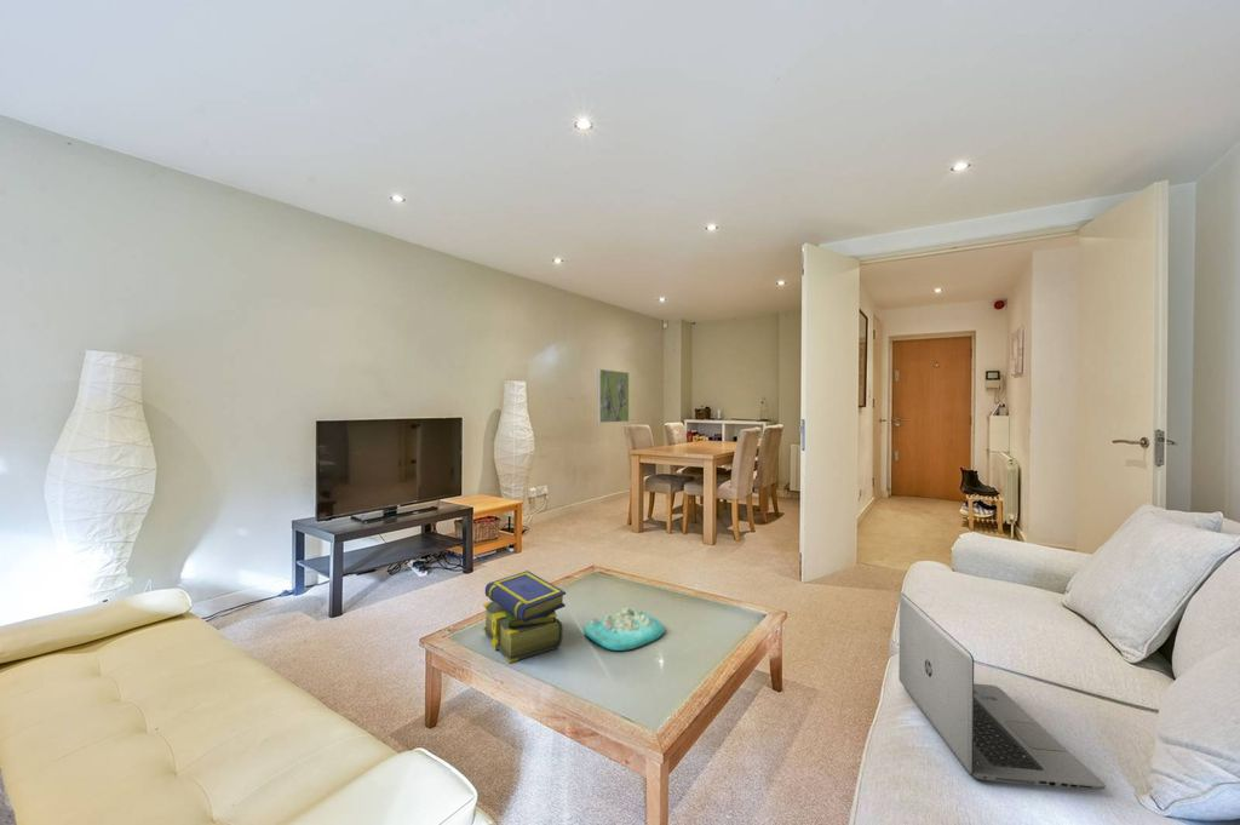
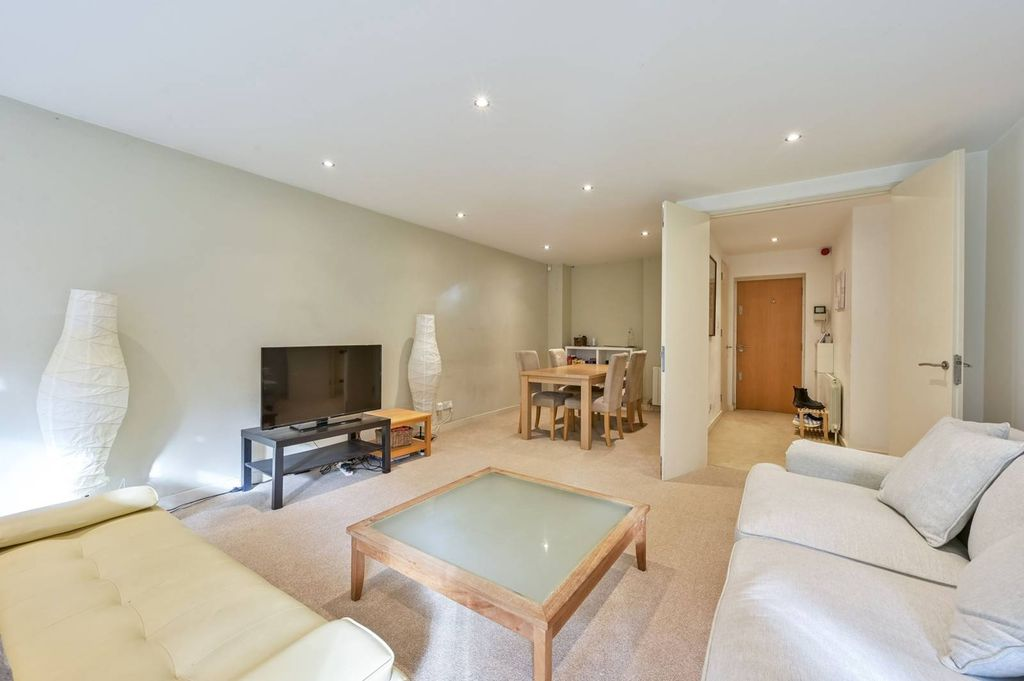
- laptop [897,592,1107,791]
- decorative tray [582,606,665,652]
- stack of books [481,569,567,664]
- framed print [597,368,630,424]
